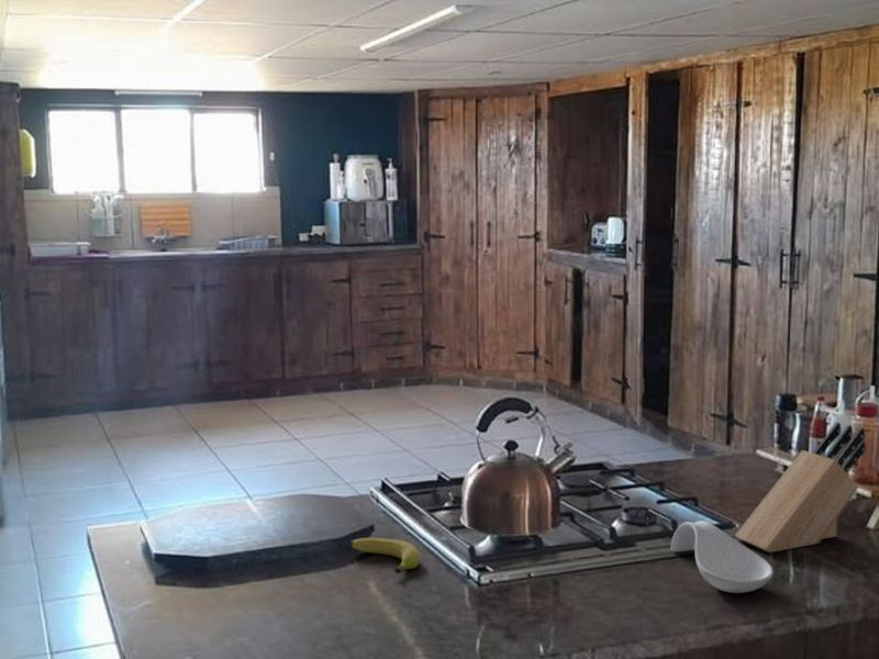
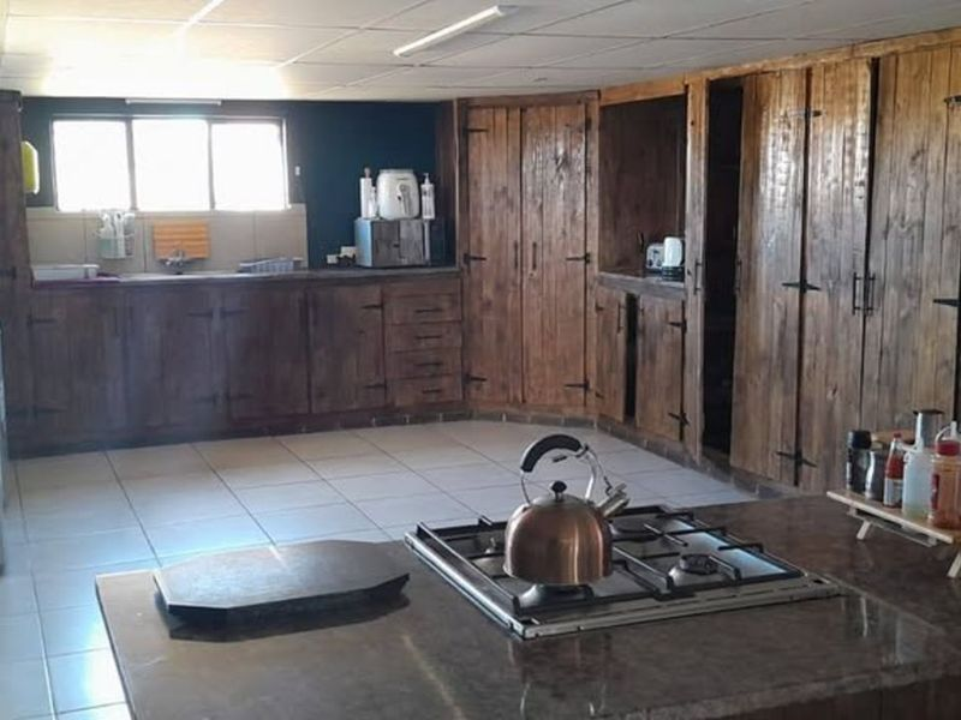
- knife block [734,421,867,554]
- fruit [349,537,421,574]
- spoon rest [669,520,775,594]
